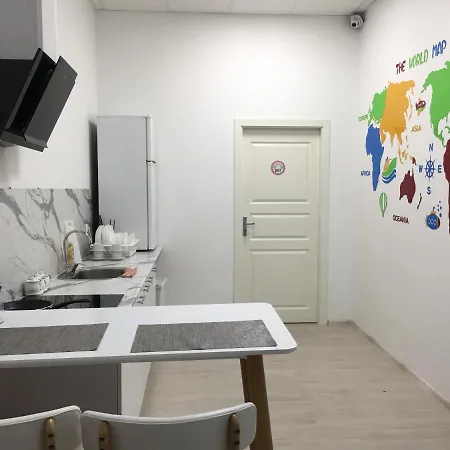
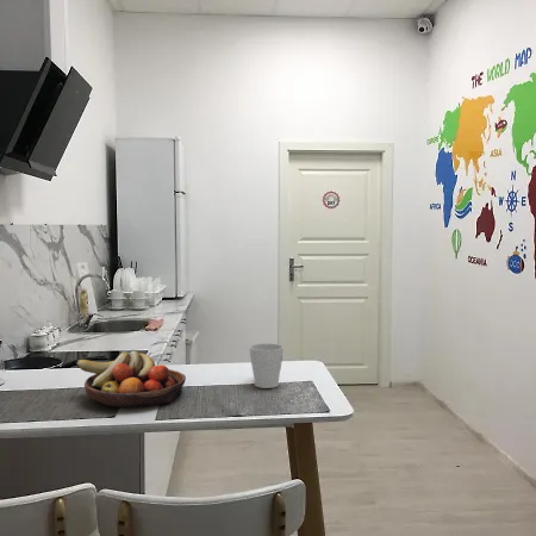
+ fruit bowl [75,350,187,409]
+ mug [249,343,285,389]
